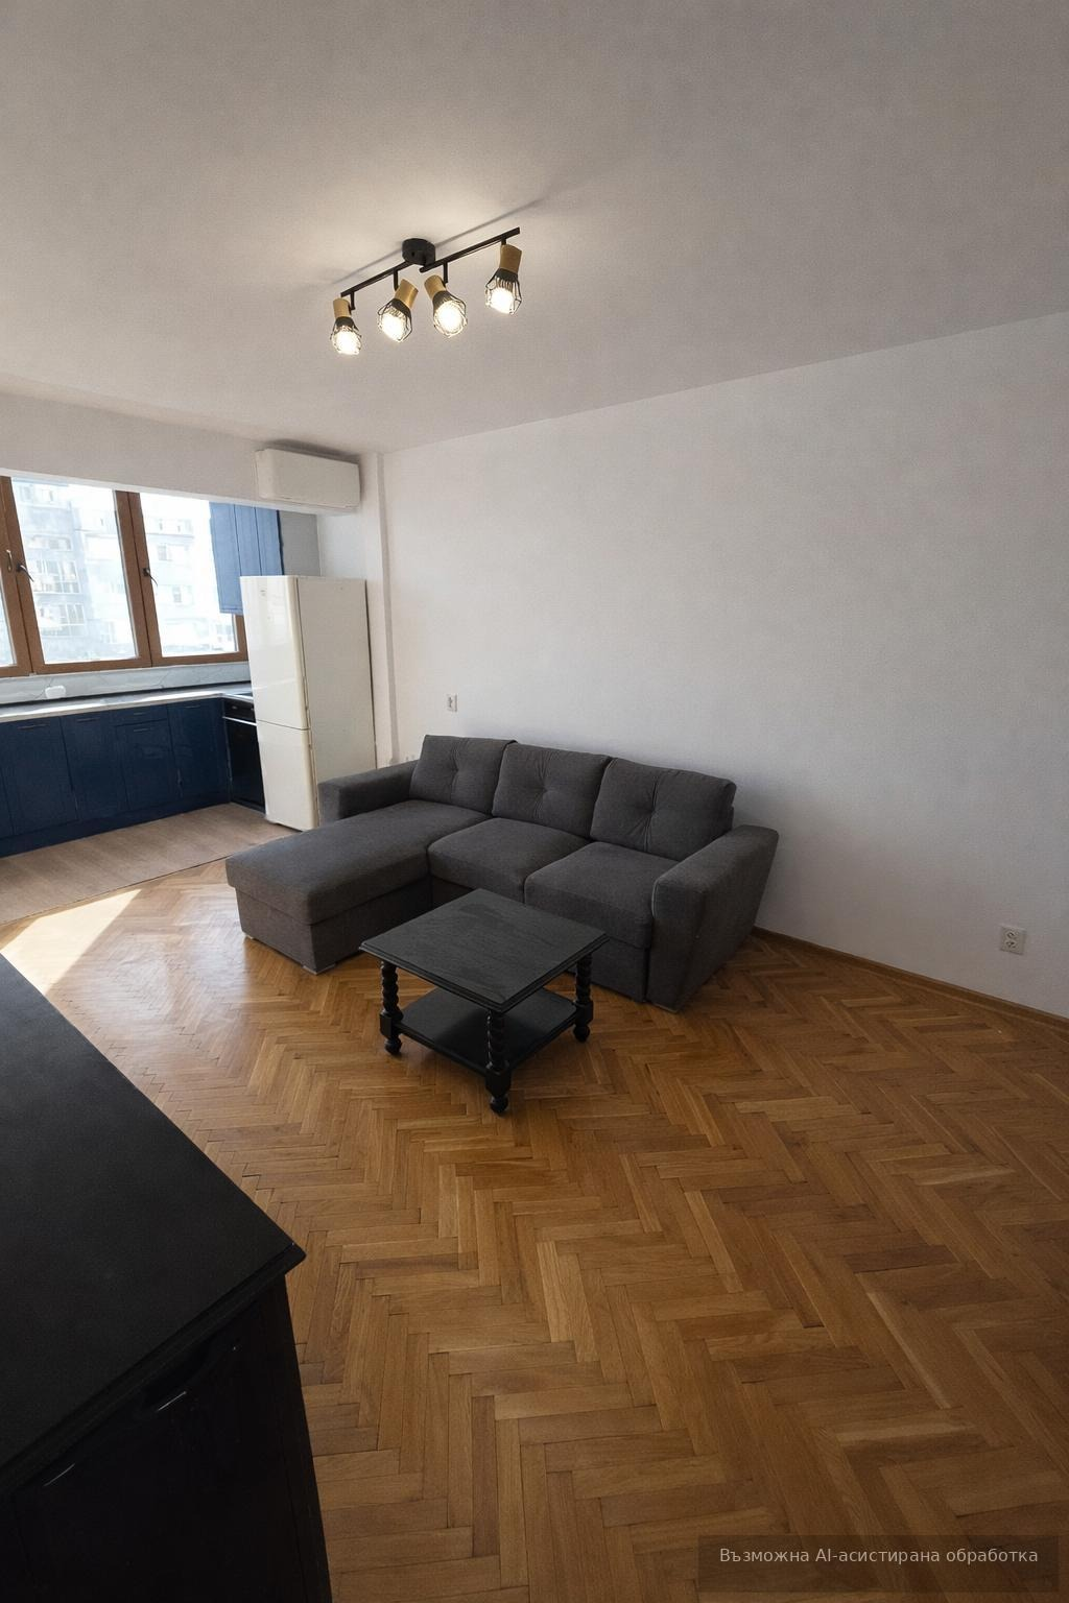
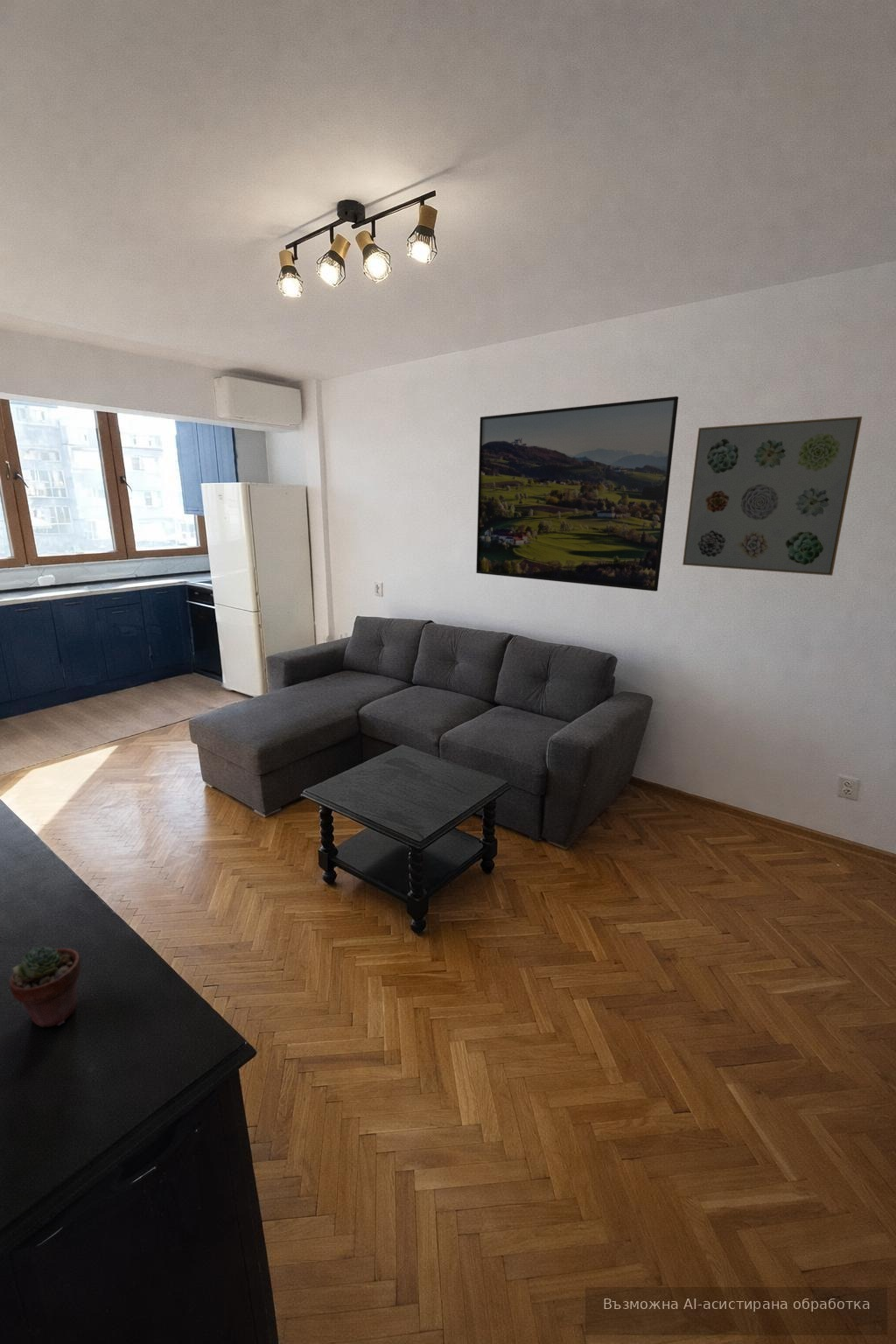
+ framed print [475,395,679,592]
+ wall art [682,416,863,577]
+ potted succulent [9,944,82,1028]
